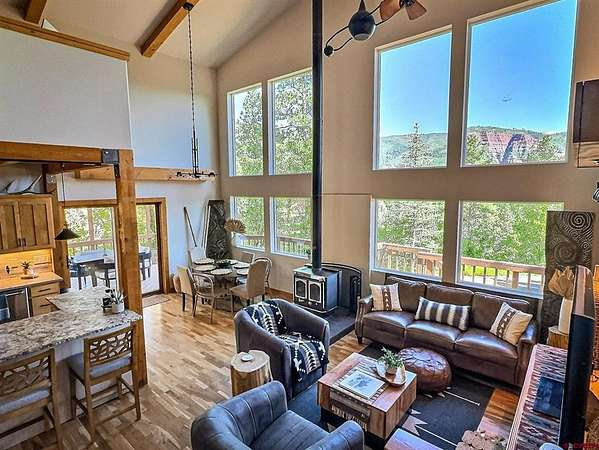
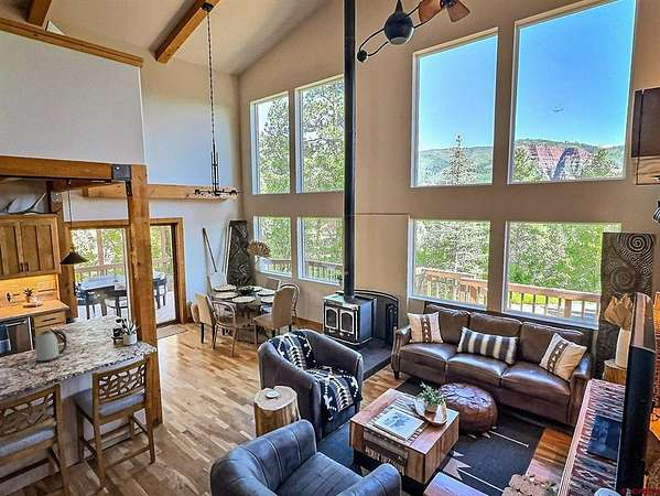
+ kettle [33,330,67,364]
